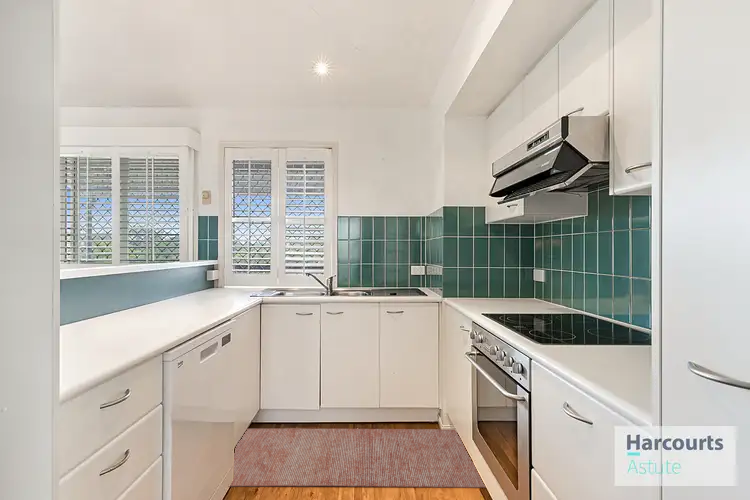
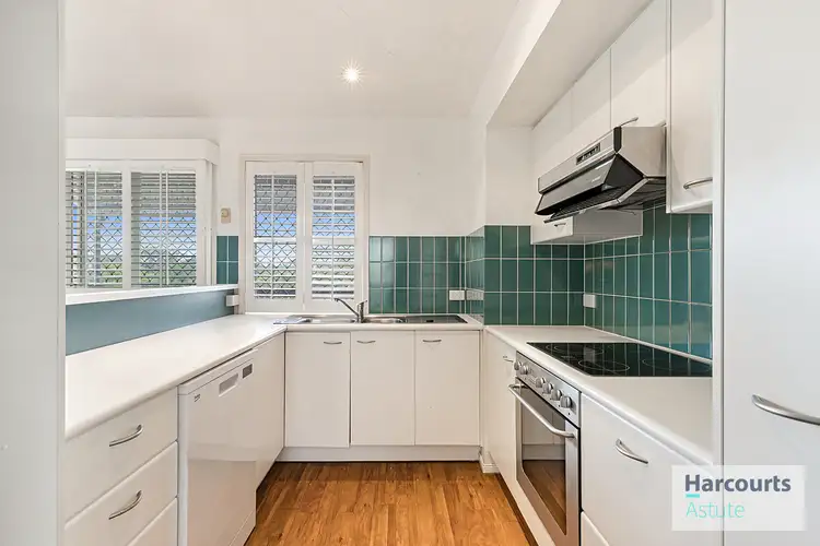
- rug [229,427,487,489]
